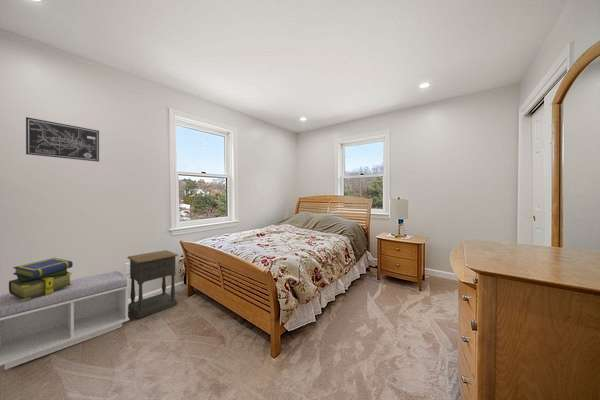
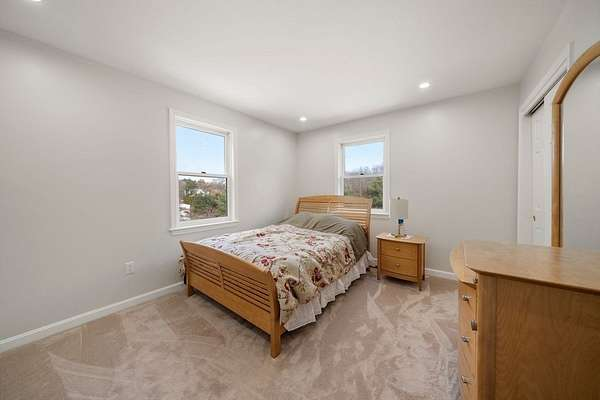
- stack of books [8,257,74,301]
- wall art [25,116,100,163]
- bench [0,270,130,371]
- nightstand [126,249,179,319]
